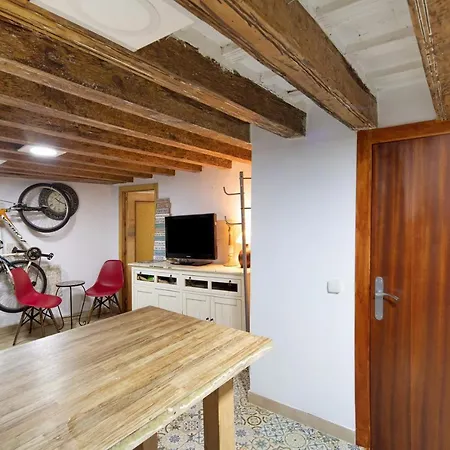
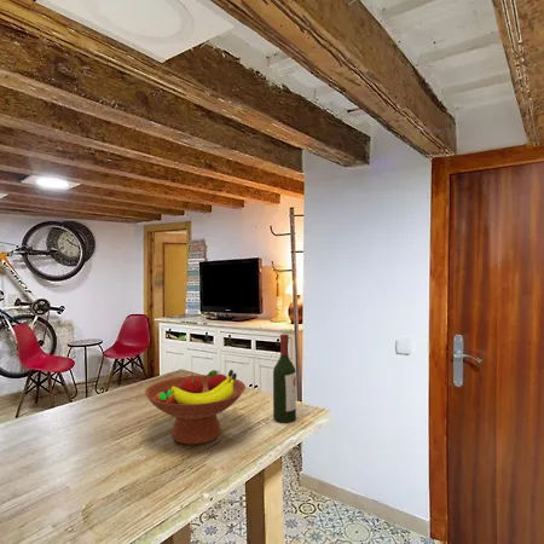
+ wine bottle [272,332,297,424]
+ fruit bowl [144,369,247,446]
